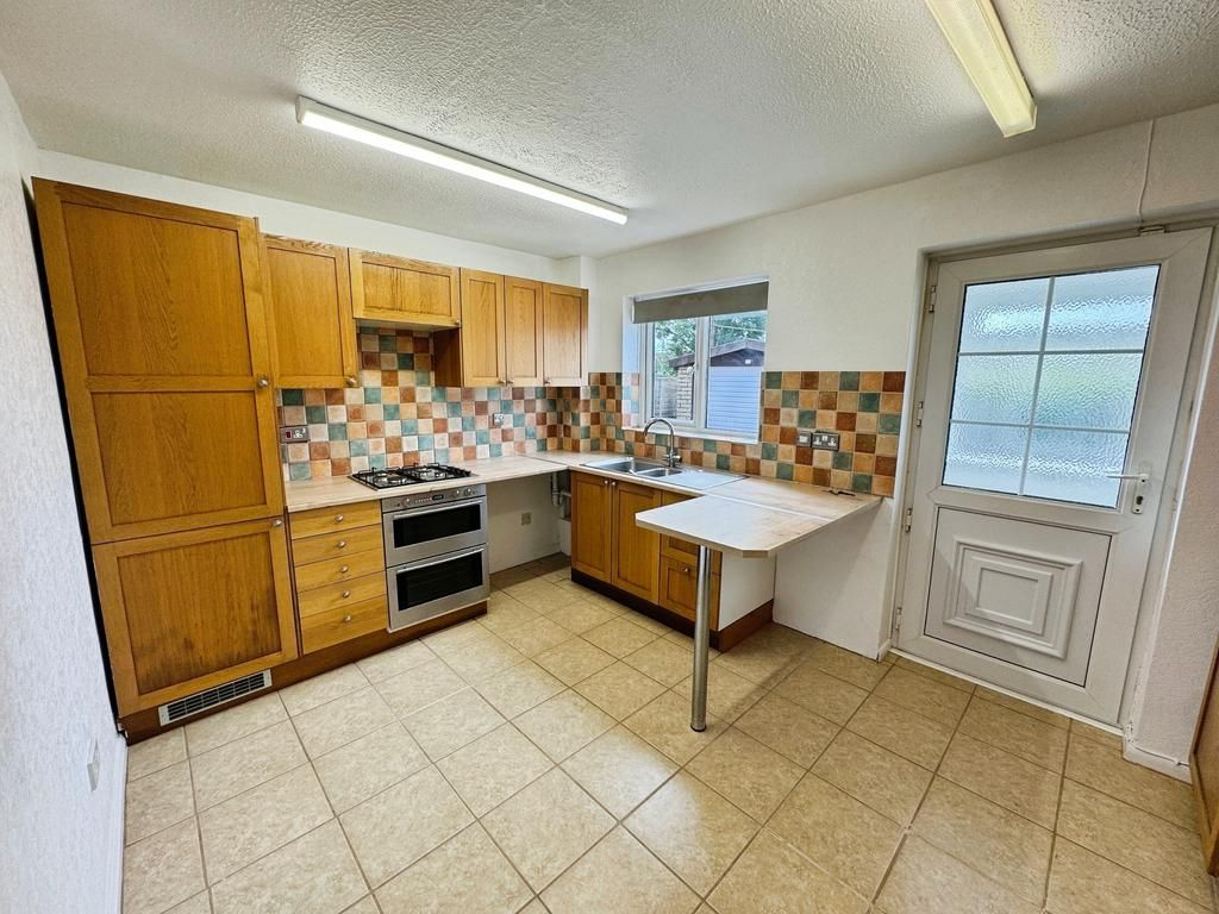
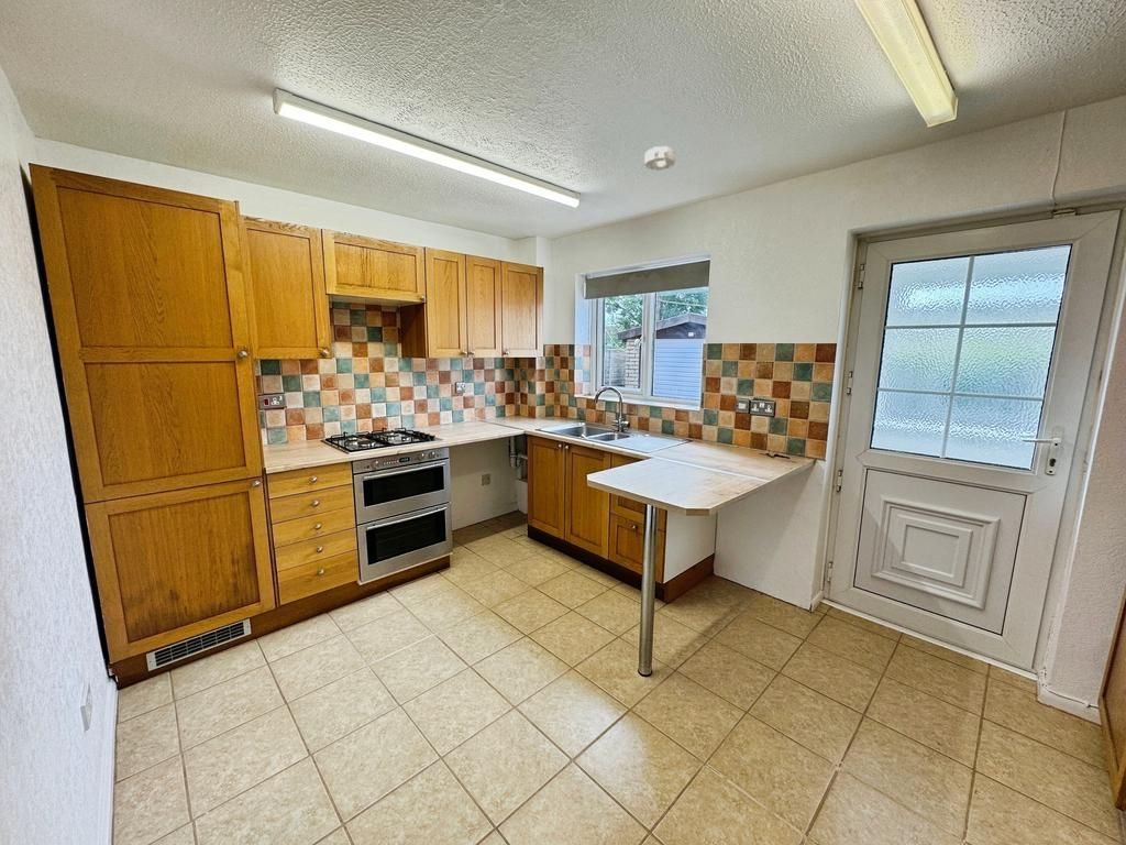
+ smoke detector [643,145,676,172]
